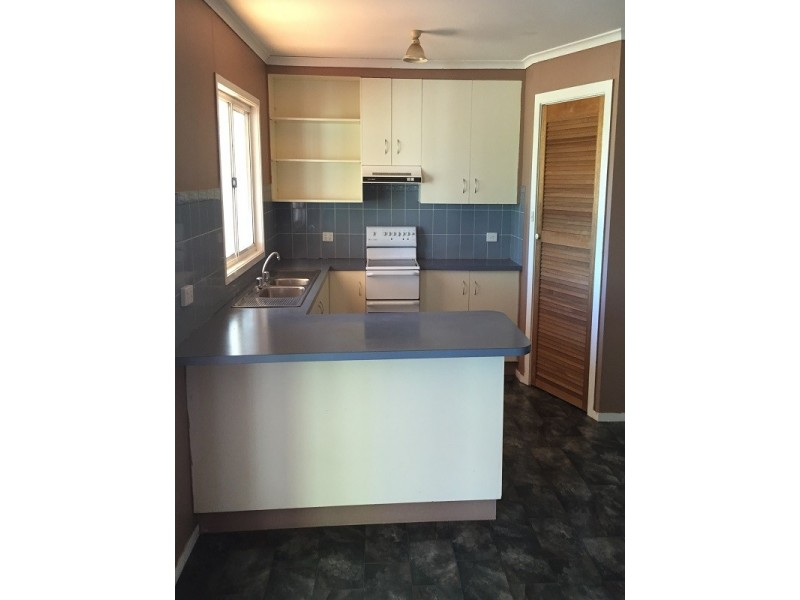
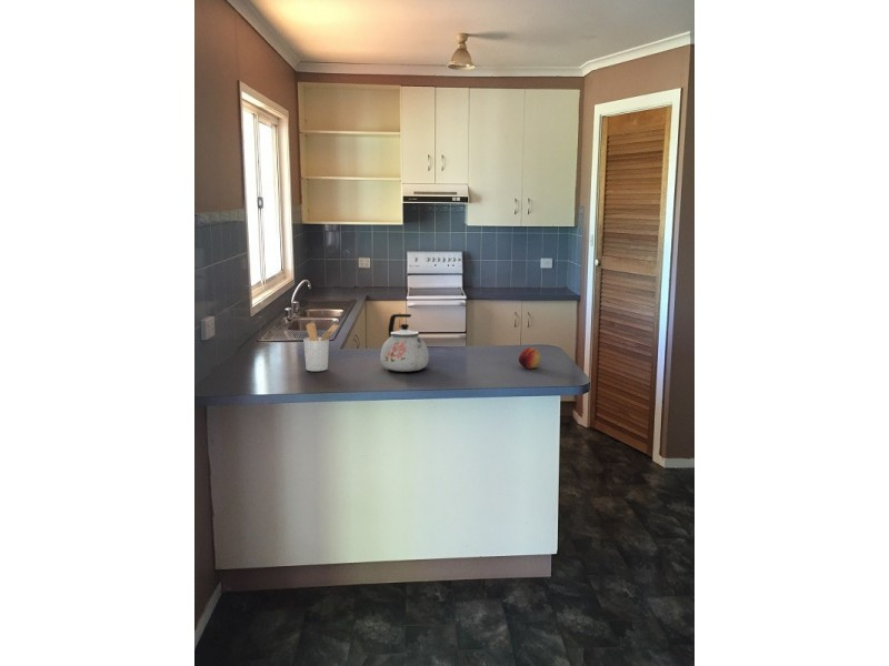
+ fruit [518,346,541,370]
+ utensil holder [302,322,340,372]
+ kettle [379,313,430,373]
